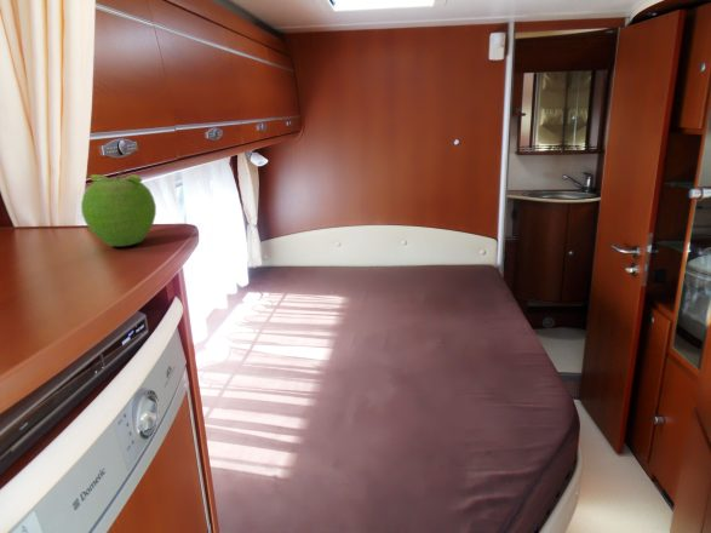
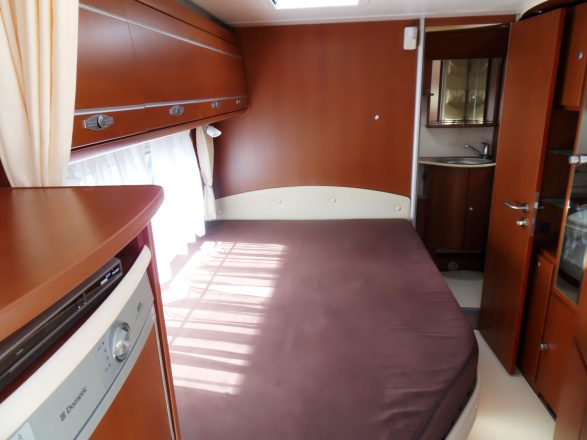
- fruit [80,168,157,247]
